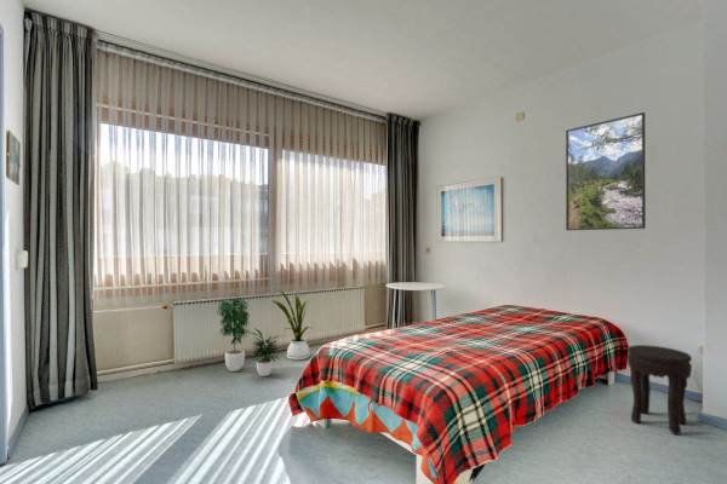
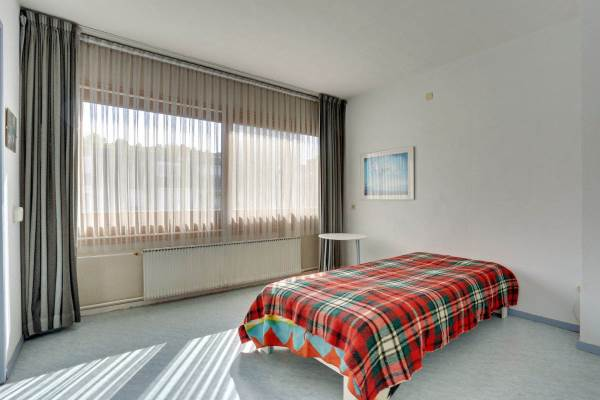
- side table [626,344,693,436]
- potted plant [216,292,282,378]
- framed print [565,111,647,231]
- house plant [270,289,314,362]
